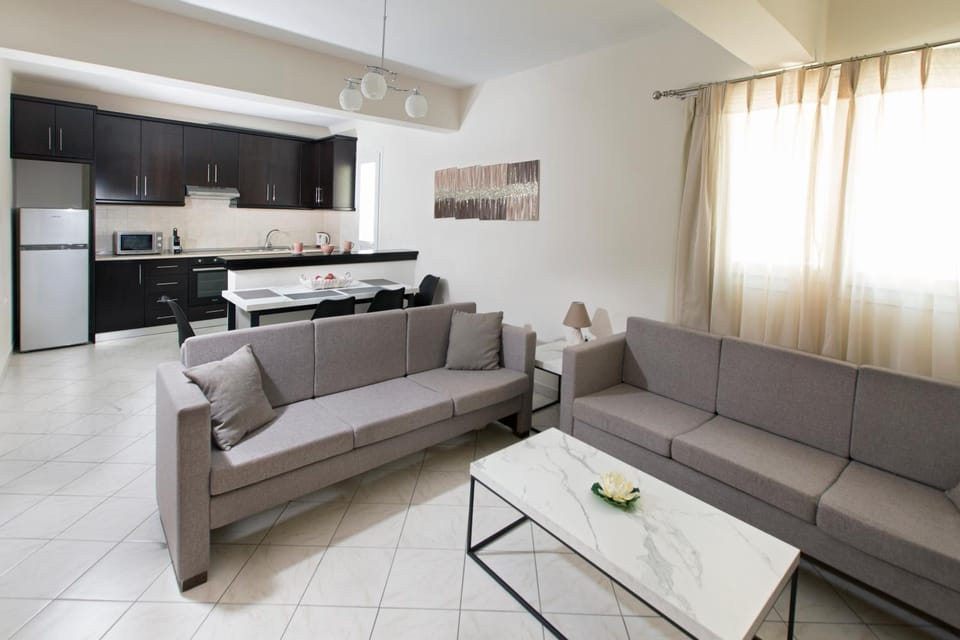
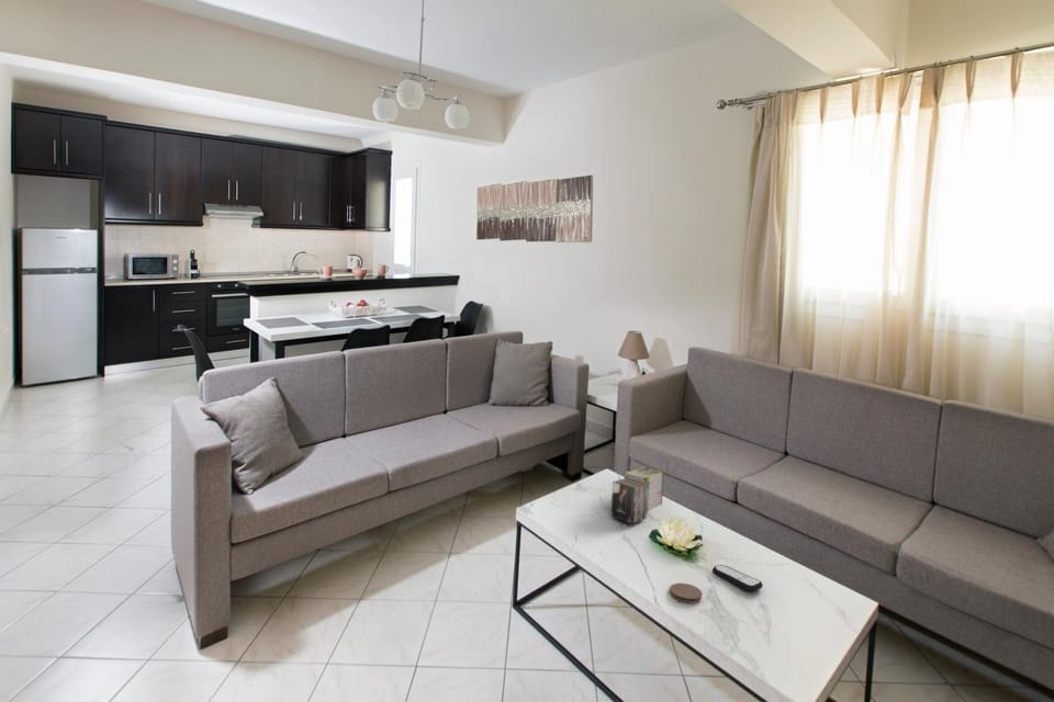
+ coaster [669,582,703,604]
+ magazine [610,466,664,525]
+ remote control [711,564,764,592]
